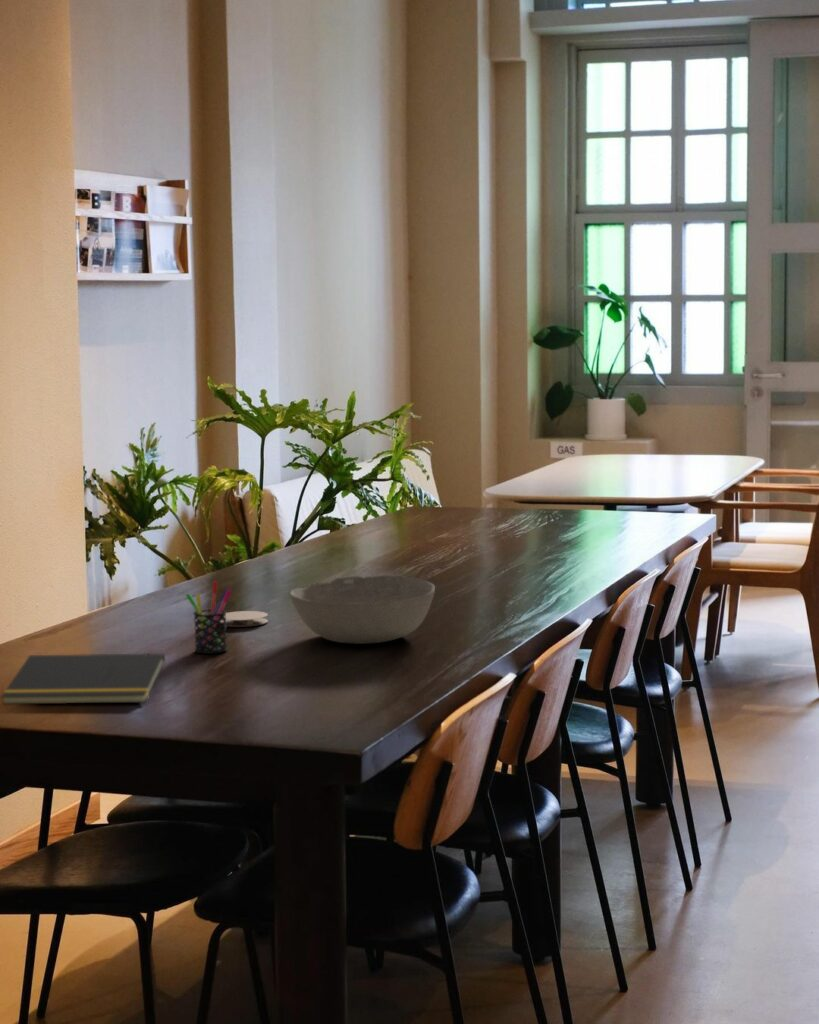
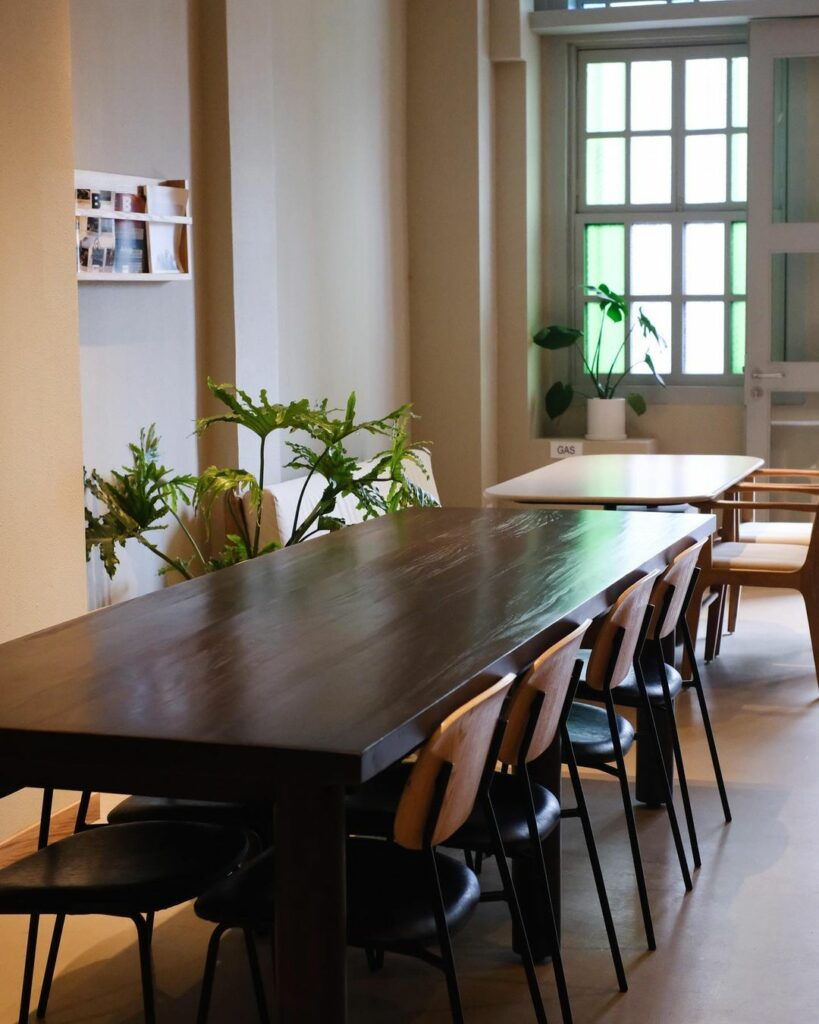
- notepad [0,653,166,705]
- pen holder [185,580,233,655]
- bowl [289,574,436,645]
- coaster [219,610,269,628]
